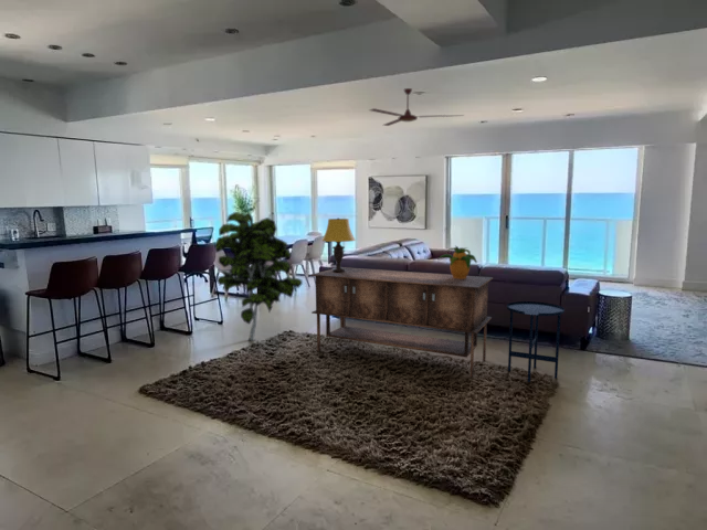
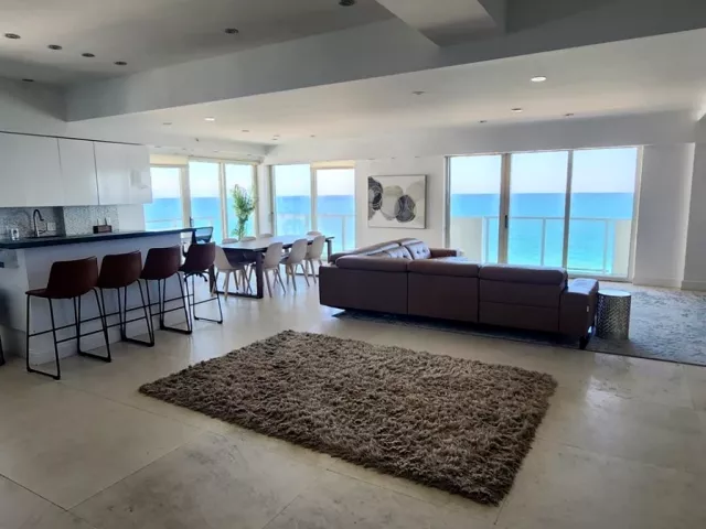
- table lamp [320,218,357,272]
- potted plant [437,245,478,278]
- ceiling fan [368,87,465,127]
- indoor plant [213,211,304,342]
- sideboard [310,266,494,378]
- side table [506,300,566,383]
